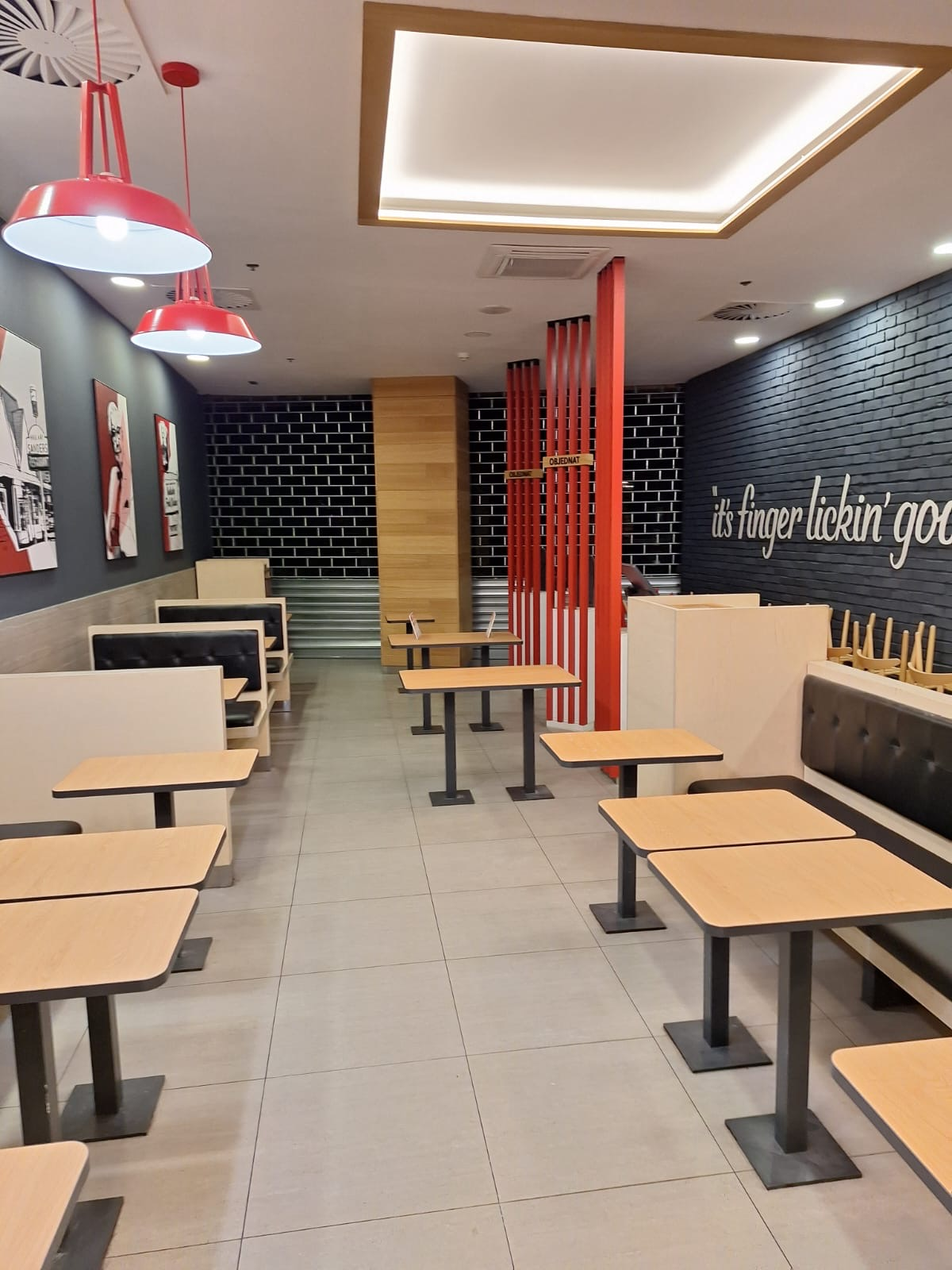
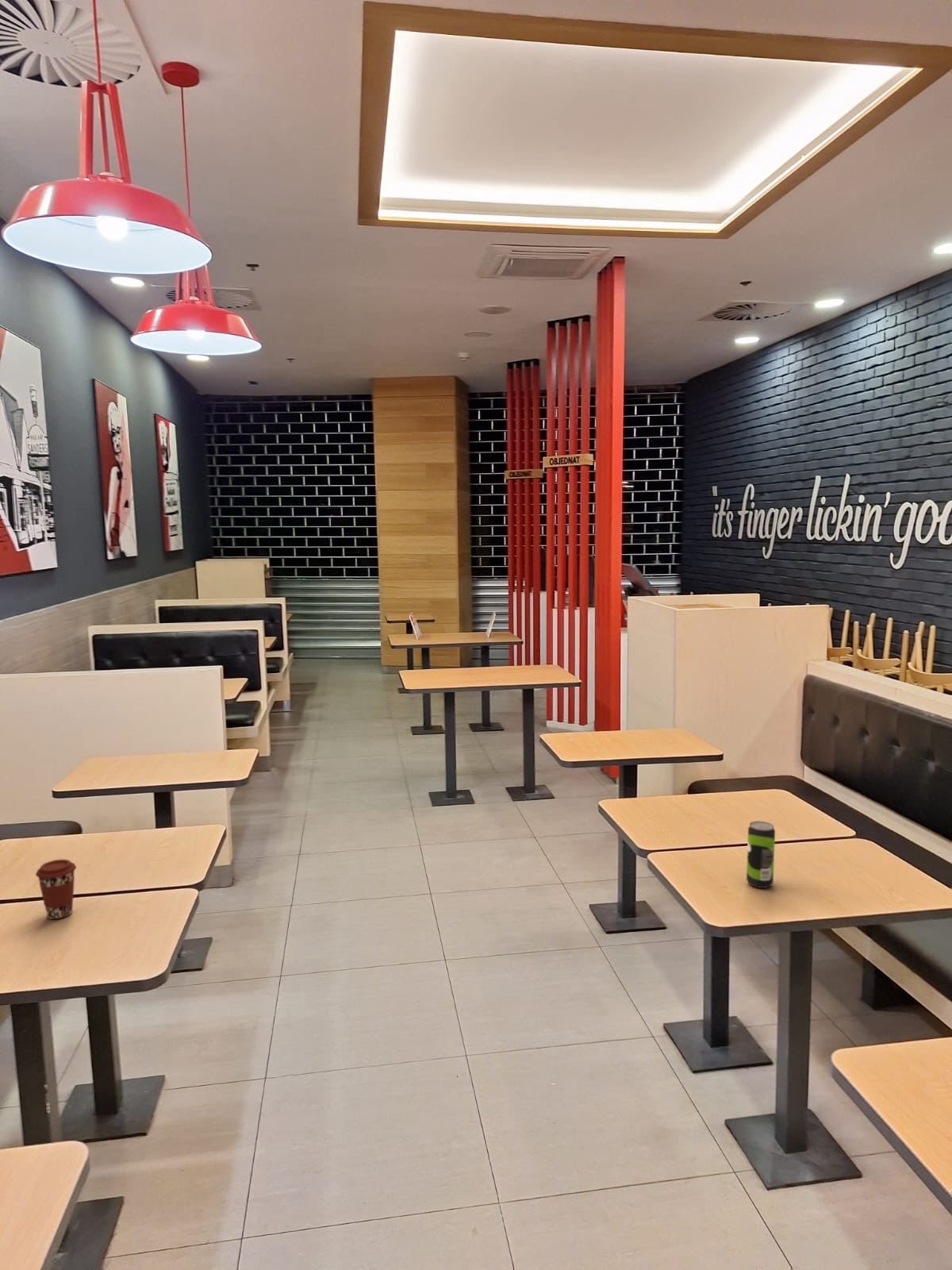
+ beverage can [746,820,776,889]
+ coffee cup [35,859,77,920]
